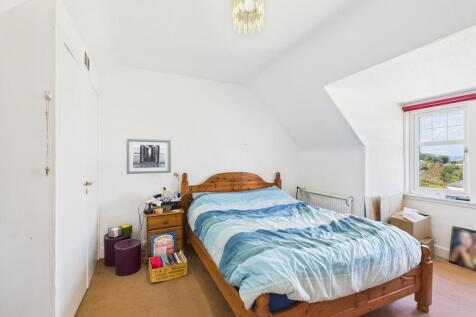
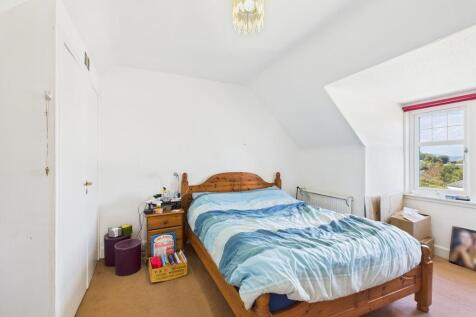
- wall art [126,138,172,175]
